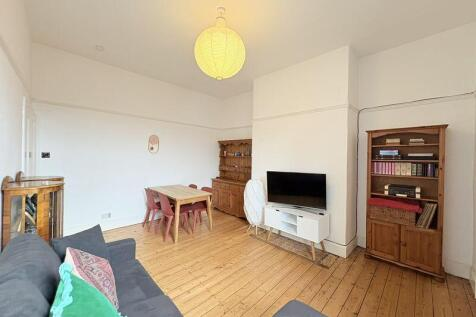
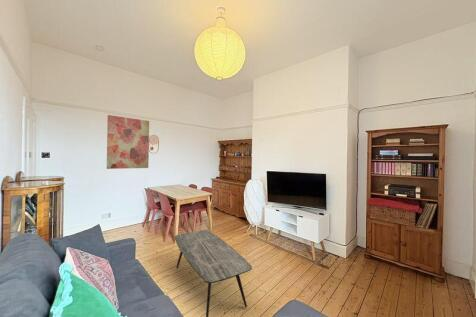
+ wall art [106,114,150,170]
+ coffee table [173,229,253,317]
